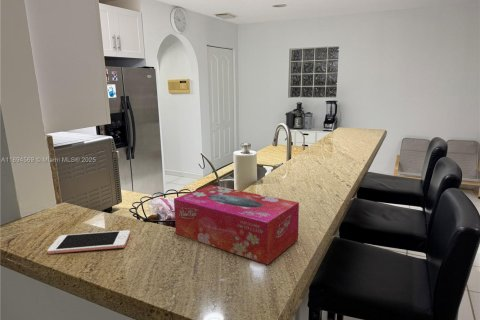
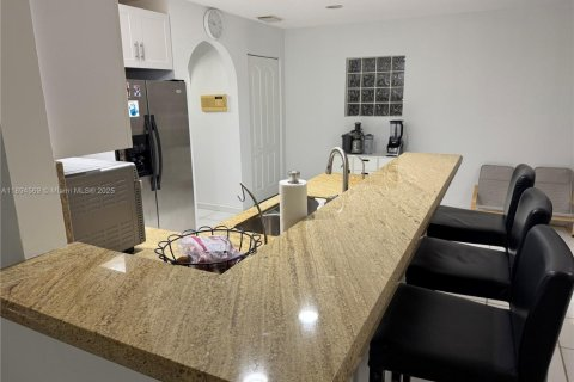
- cell phone [46,229,131,255]
- tissue box [173,184,300,265]
